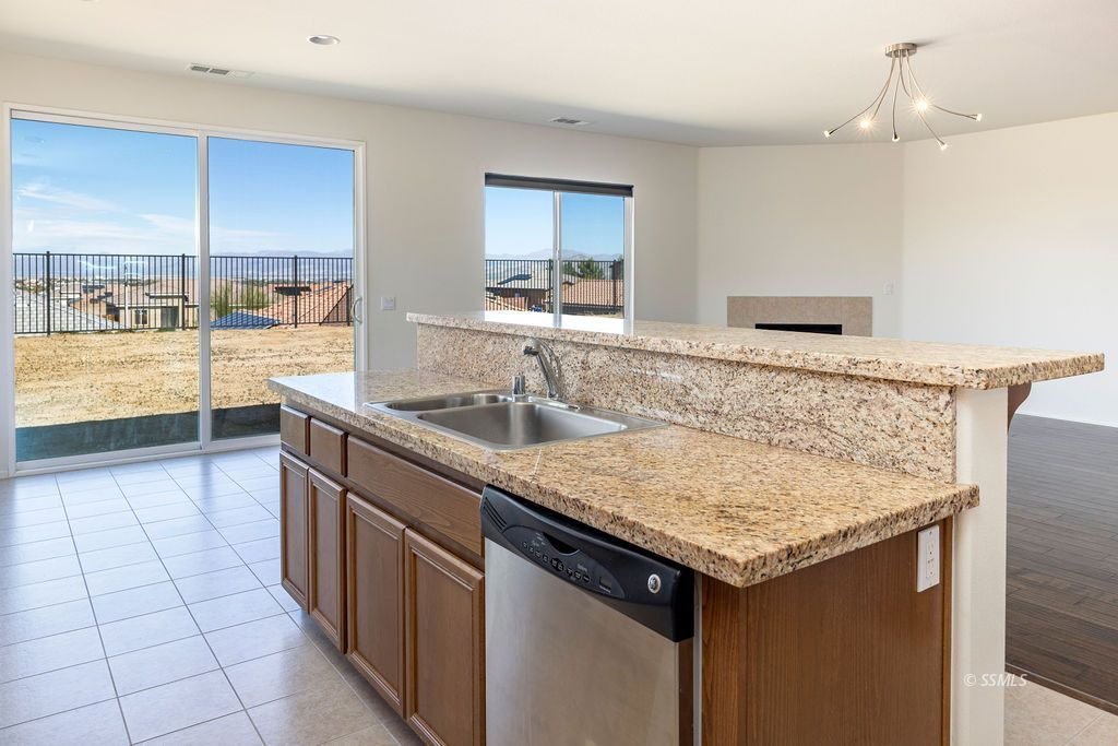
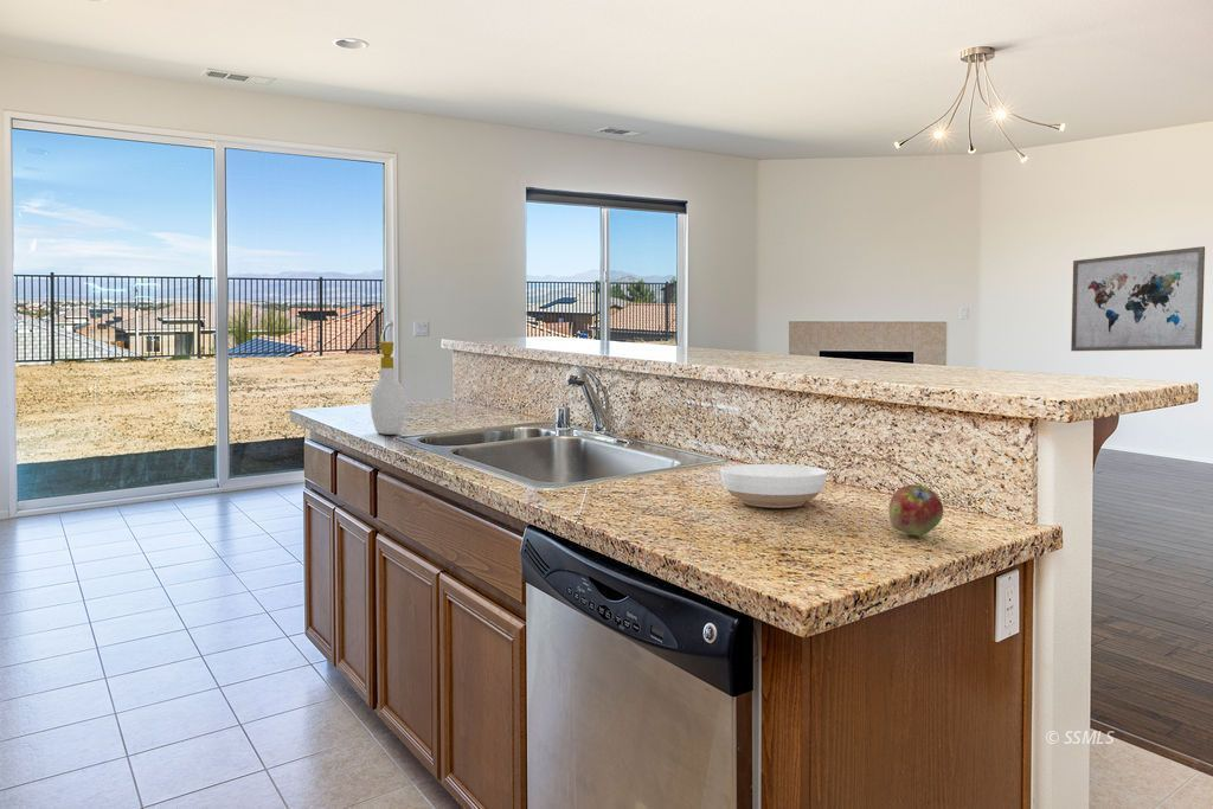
+ soap bottle [370,341,406,436]
+ wall art [1070,245,1206,352]
+ fruit [887,483,944,537]
+ bowl [719,463,828,509]
